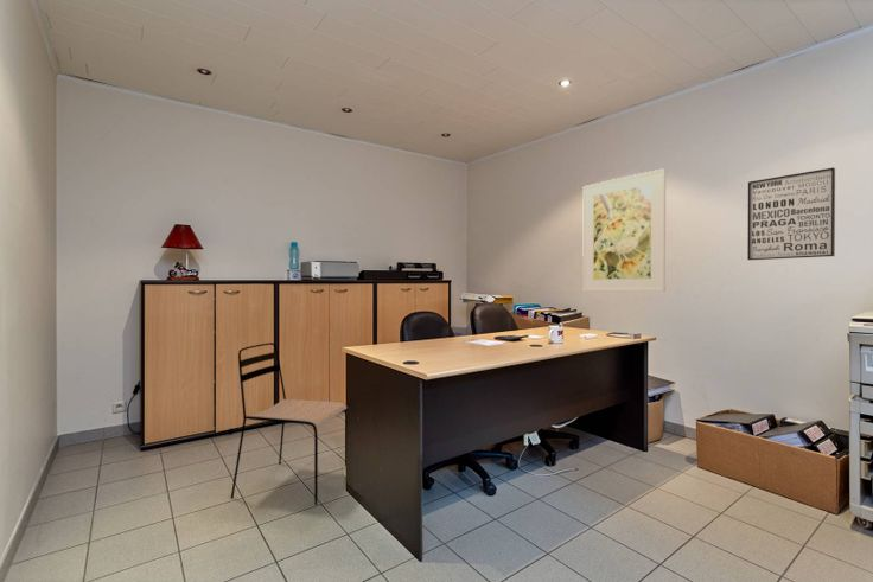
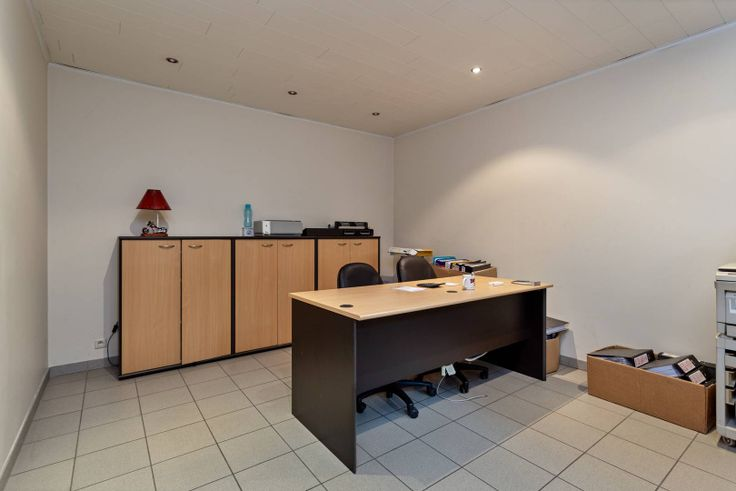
- dining chair [230,341,348,506]
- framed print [581,167,667,293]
- wall art [746,166,836,261]
